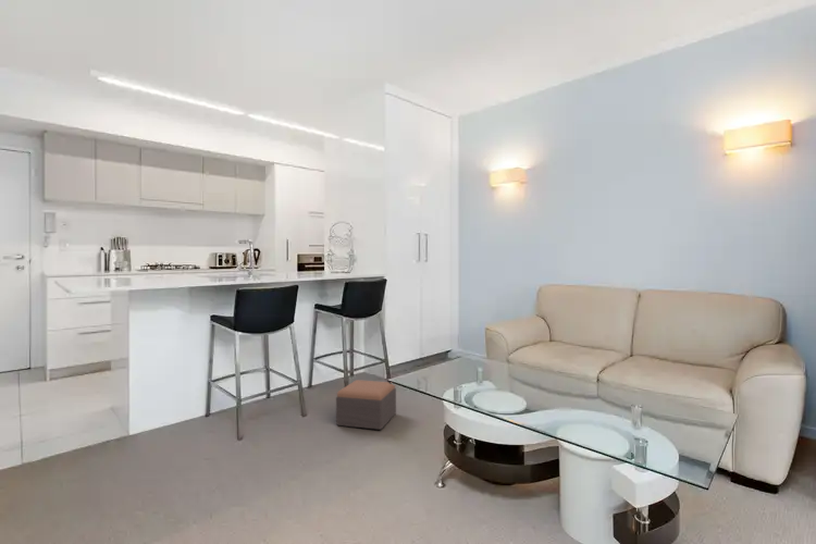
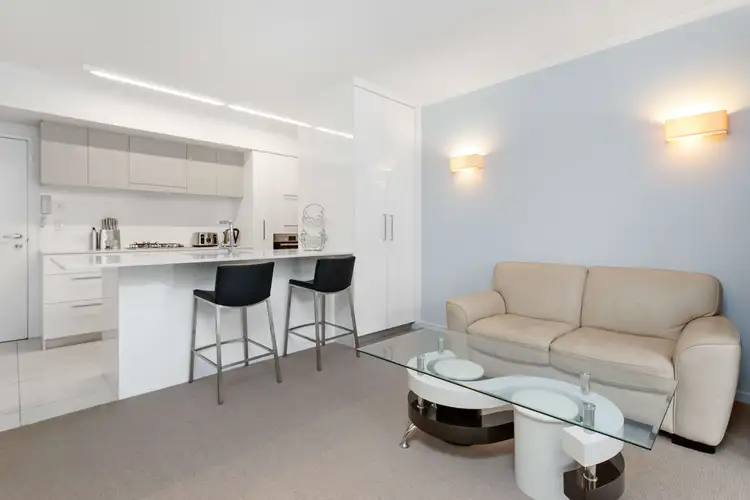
- footstool [335,379,397,431]
